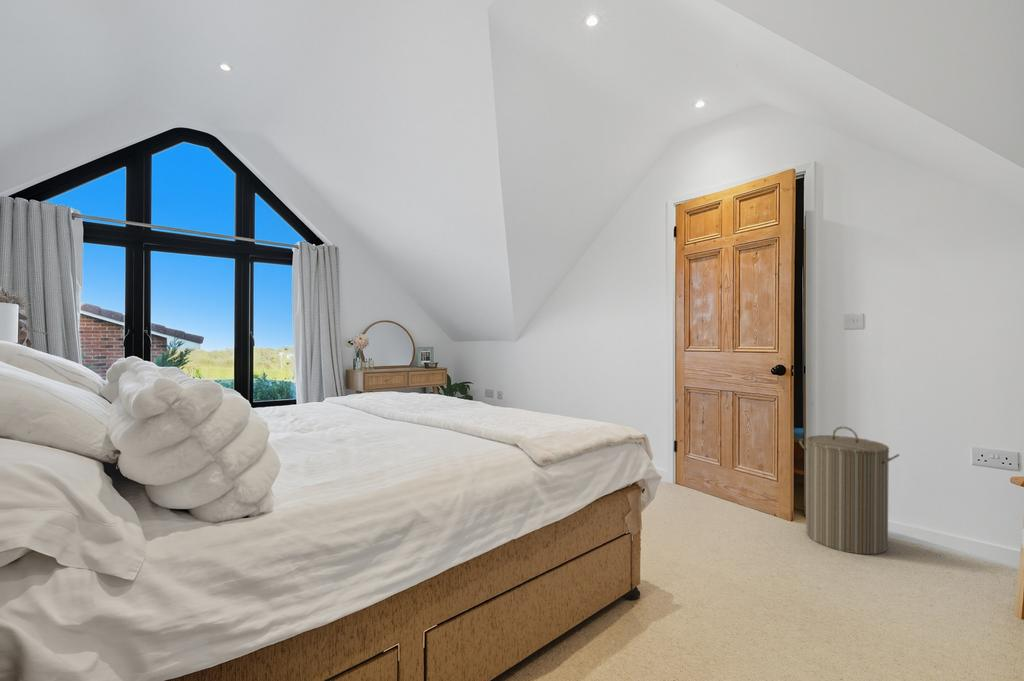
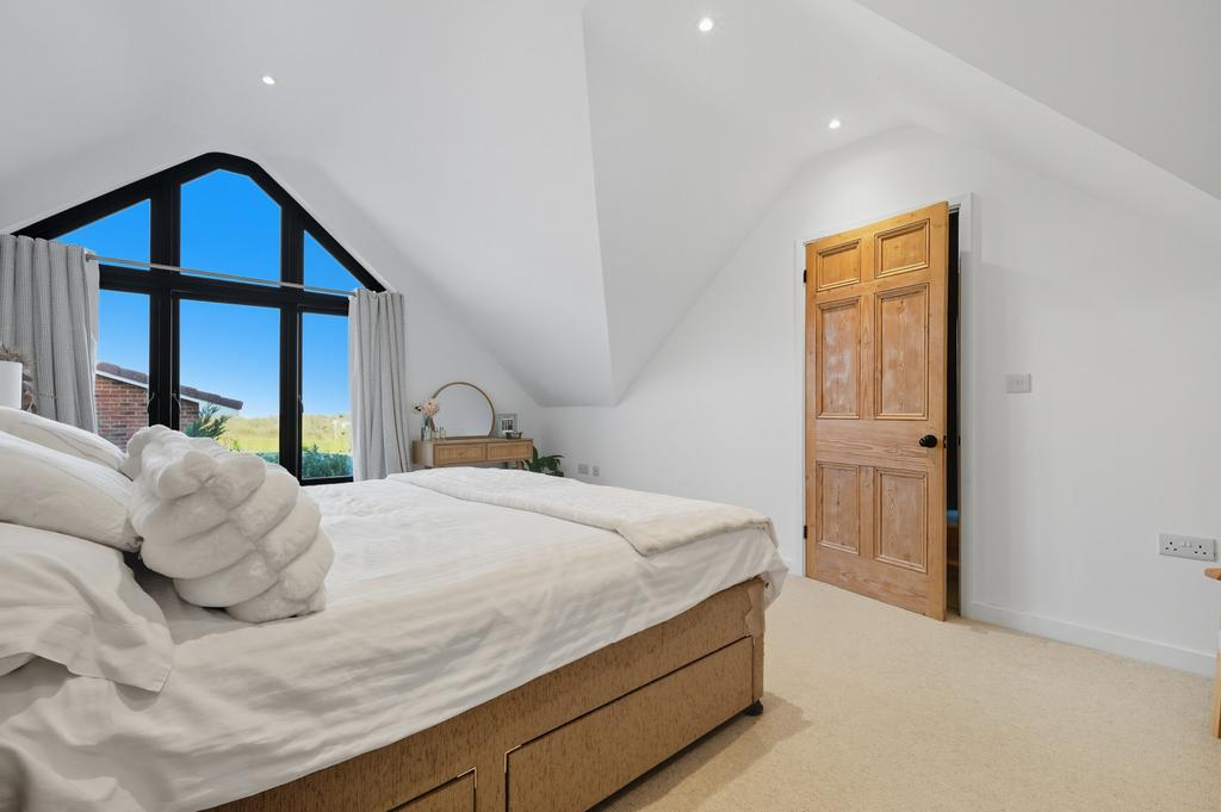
- laundry hamper [799,426,901,555]
